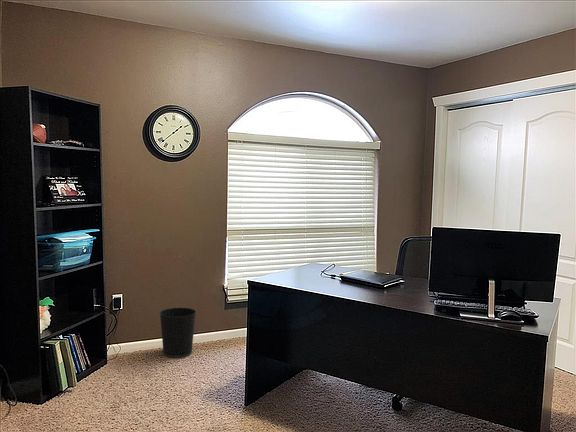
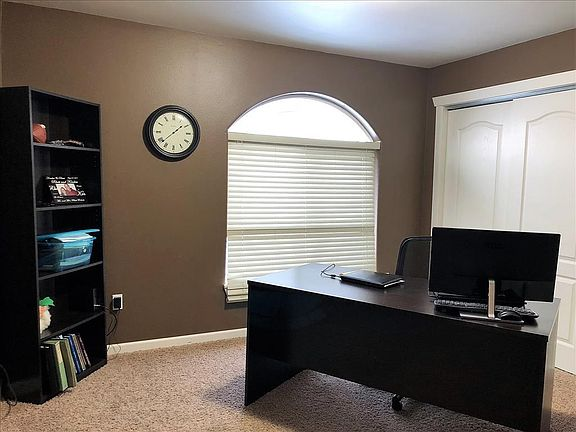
- wastebasket [159,307,197,359]
